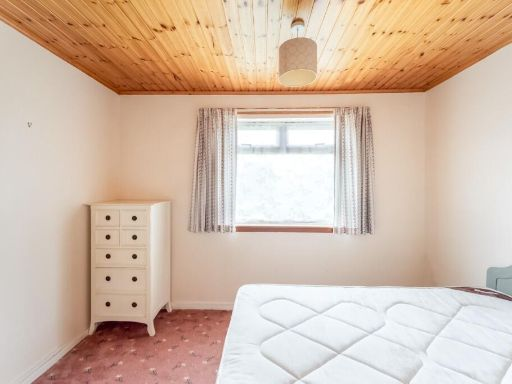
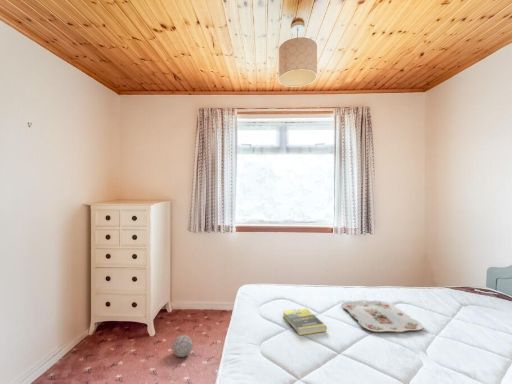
+ decorative ball [172,334,193,358]
+ serving tray [341,299,424,333]
+ book [282,307,328,336]
